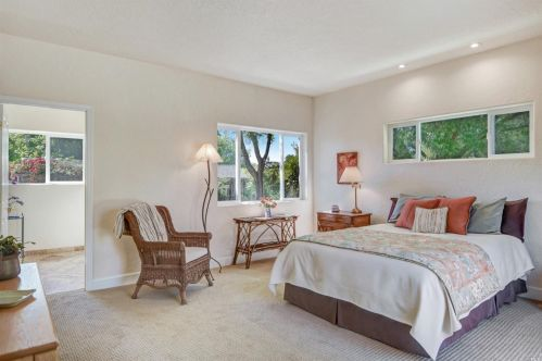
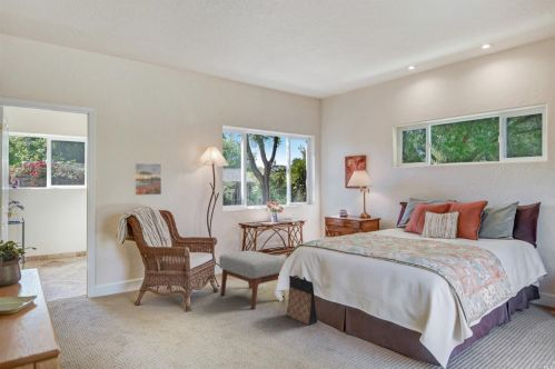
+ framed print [133,162,162,197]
+ bag [285,275,318,326]
+ ottoman [218,249,286,310]
